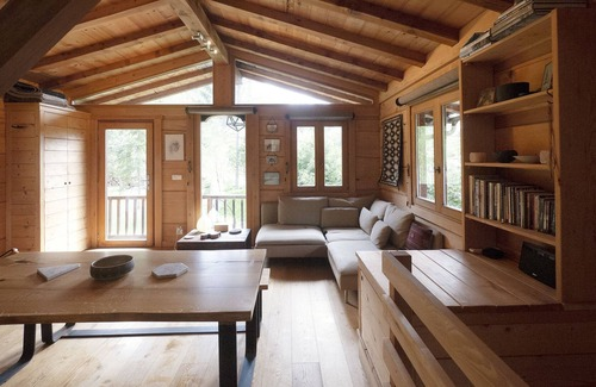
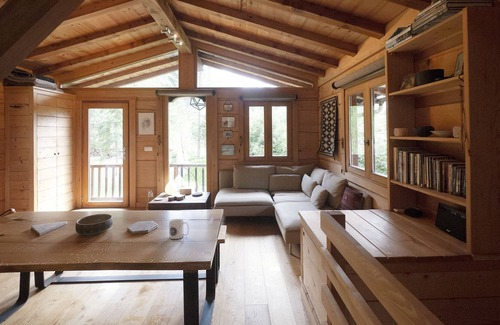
+ mug [168,218,190,240]
